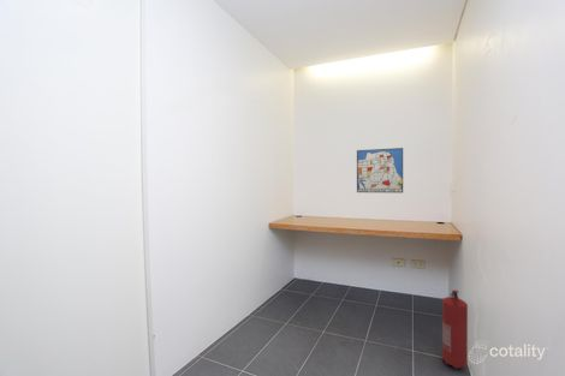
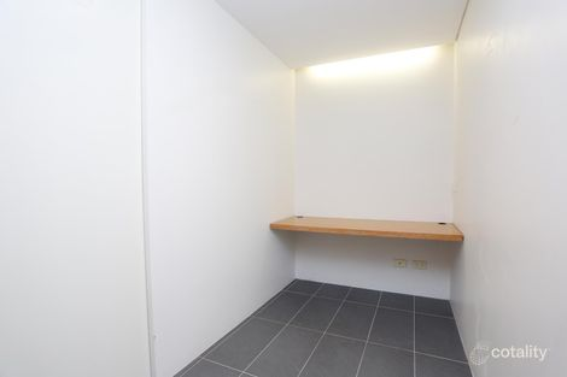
- wall art [356,147,404,193]
- fire extinguisher [441,288,469,370]
